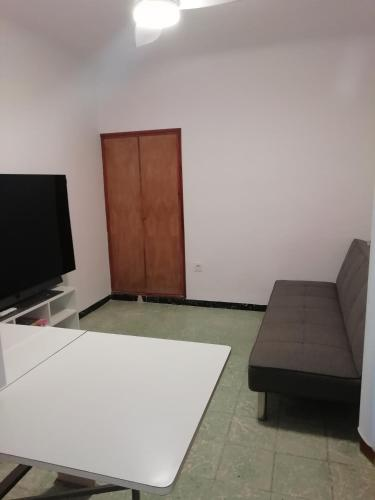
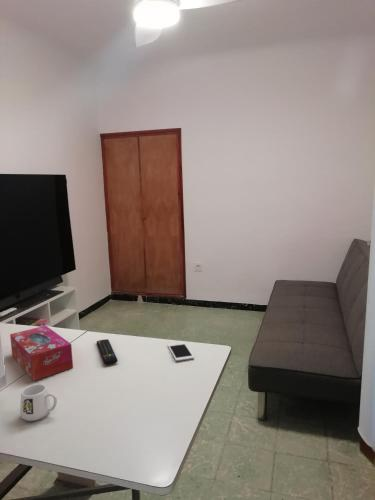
+ mug [19,383,58,422]
+ cell phone [167,341,195,362]
+ tissue box [9,325,74,382]
+ remote control [96,338,119,366]
